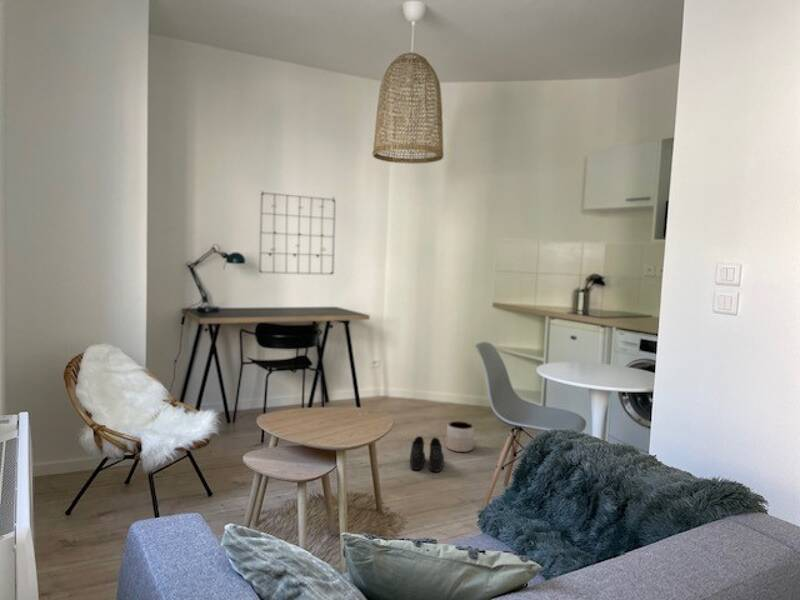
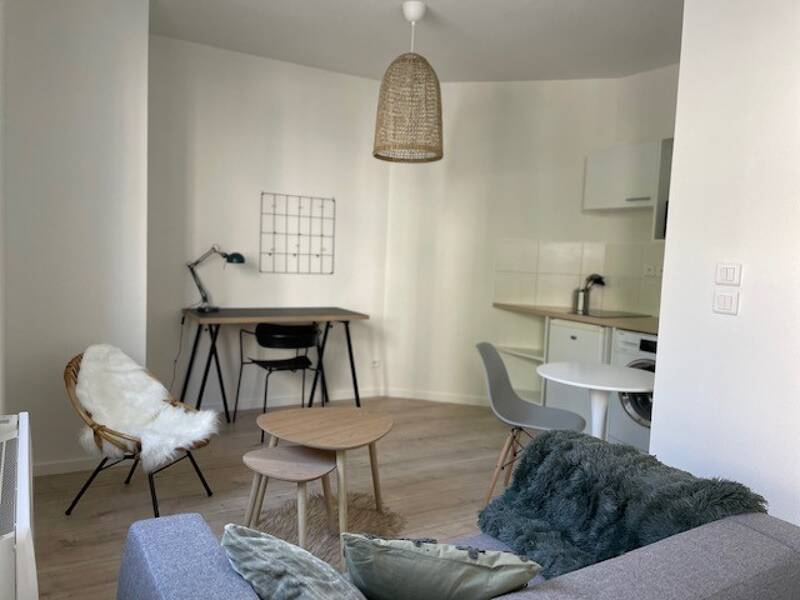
- boots [409,435,445,473]
- planter [445,420,475,453]
